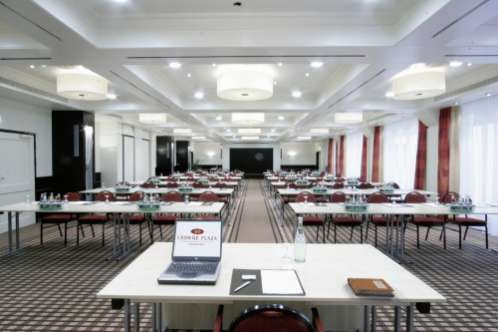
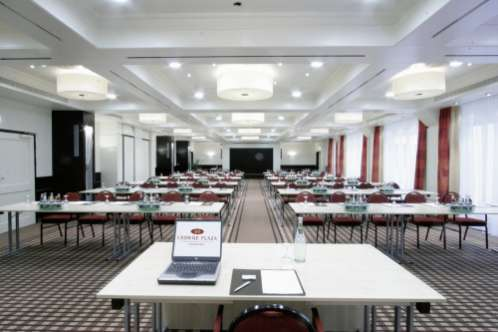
- notebook [346,277,396,297]
